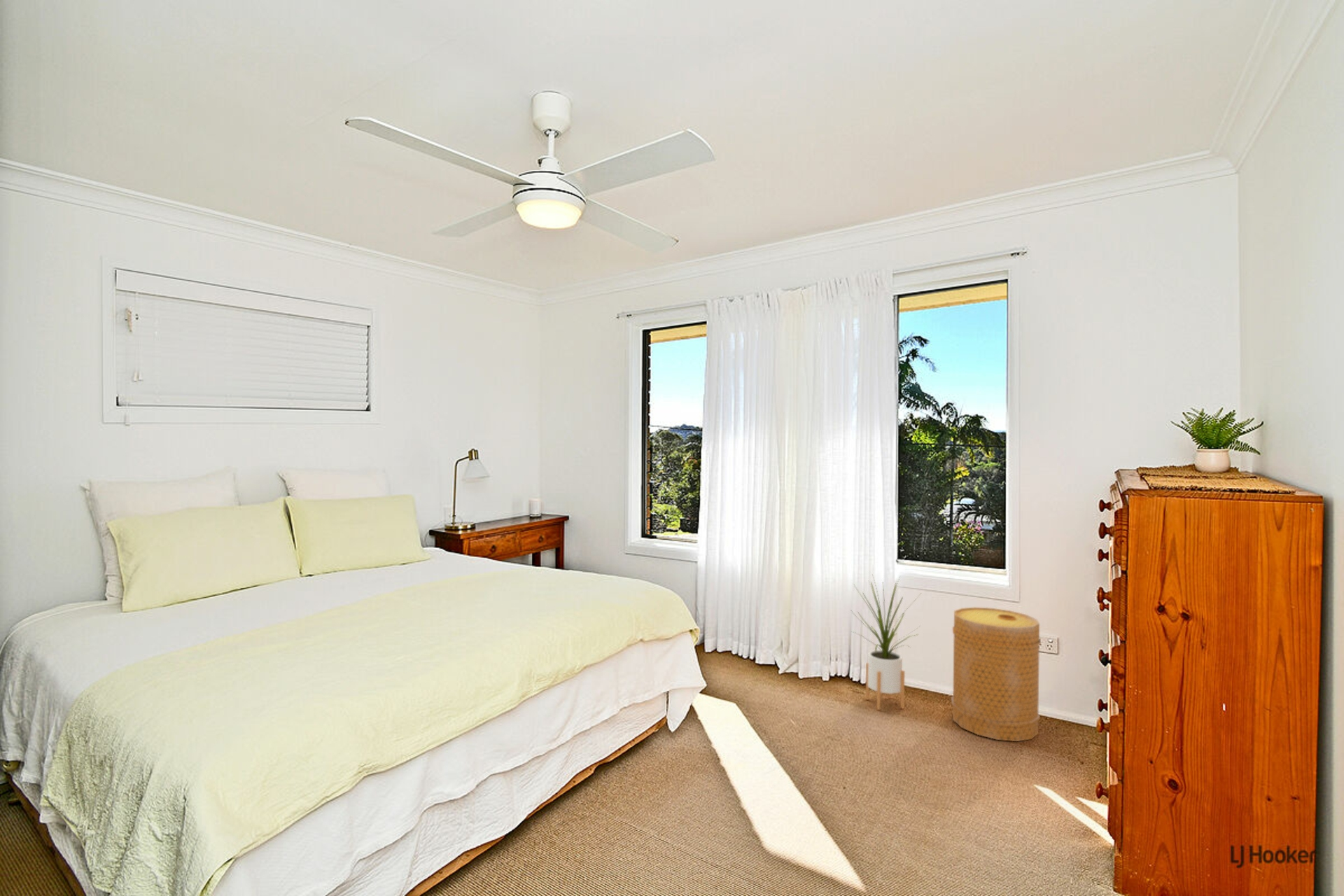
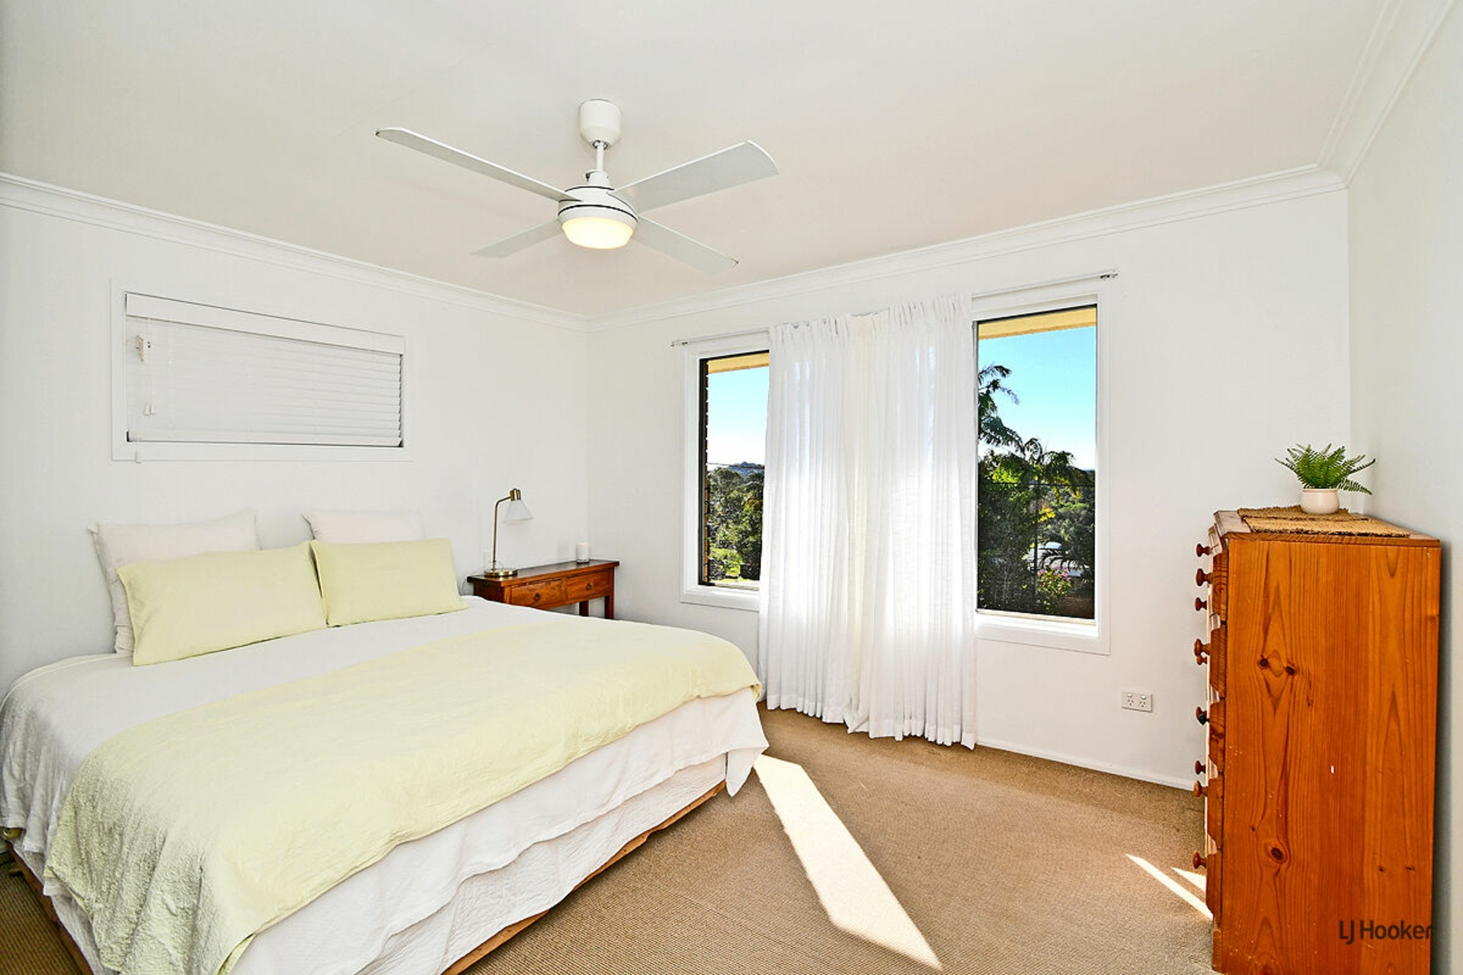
- house plant [849,574,921,710]
- basket [951,607,1042,742]
